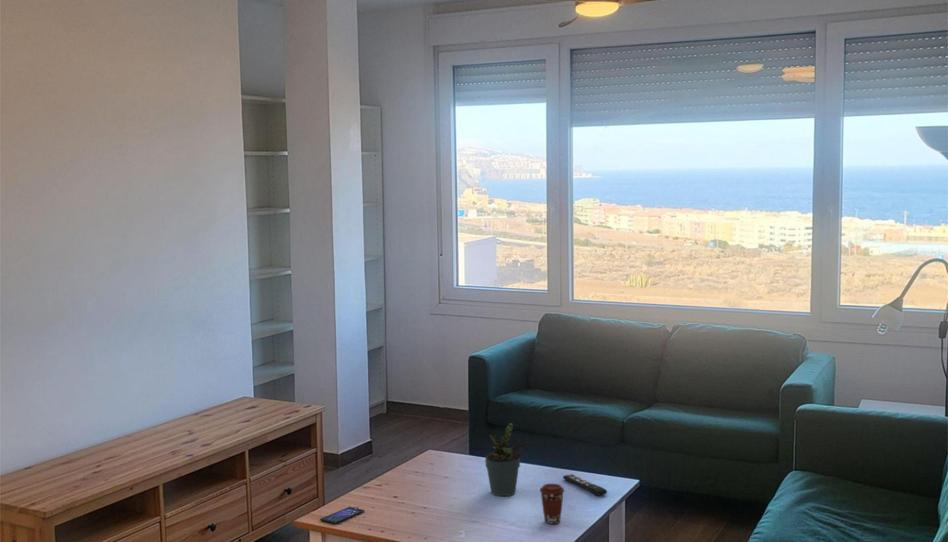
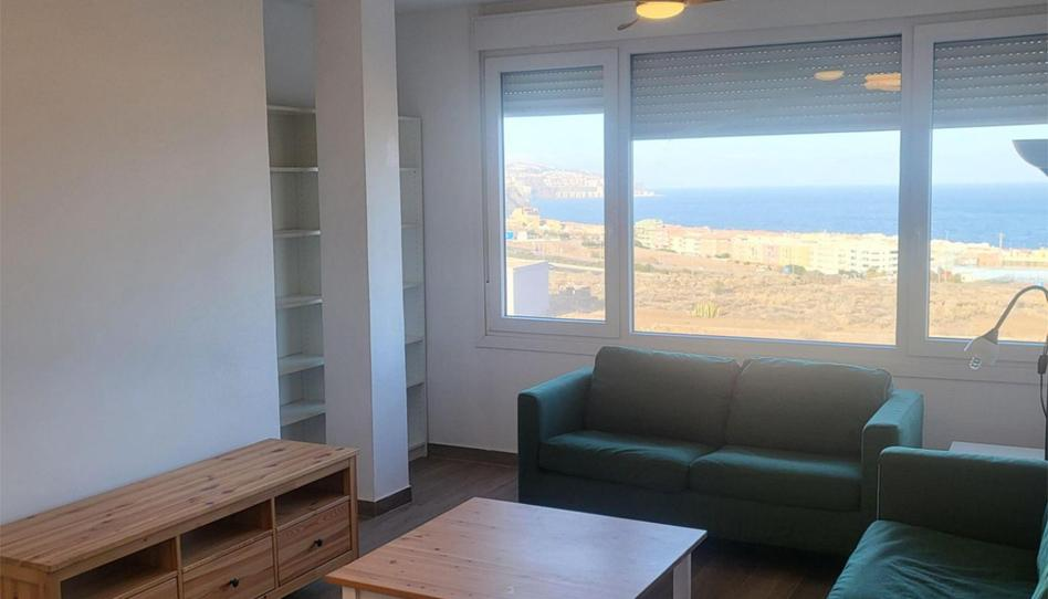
- potted plant [484,422,535,497]
- coffee cup [539,483,566,525]
- smartphone [319,506,366,525]
- remote control [562,473,608,497]
